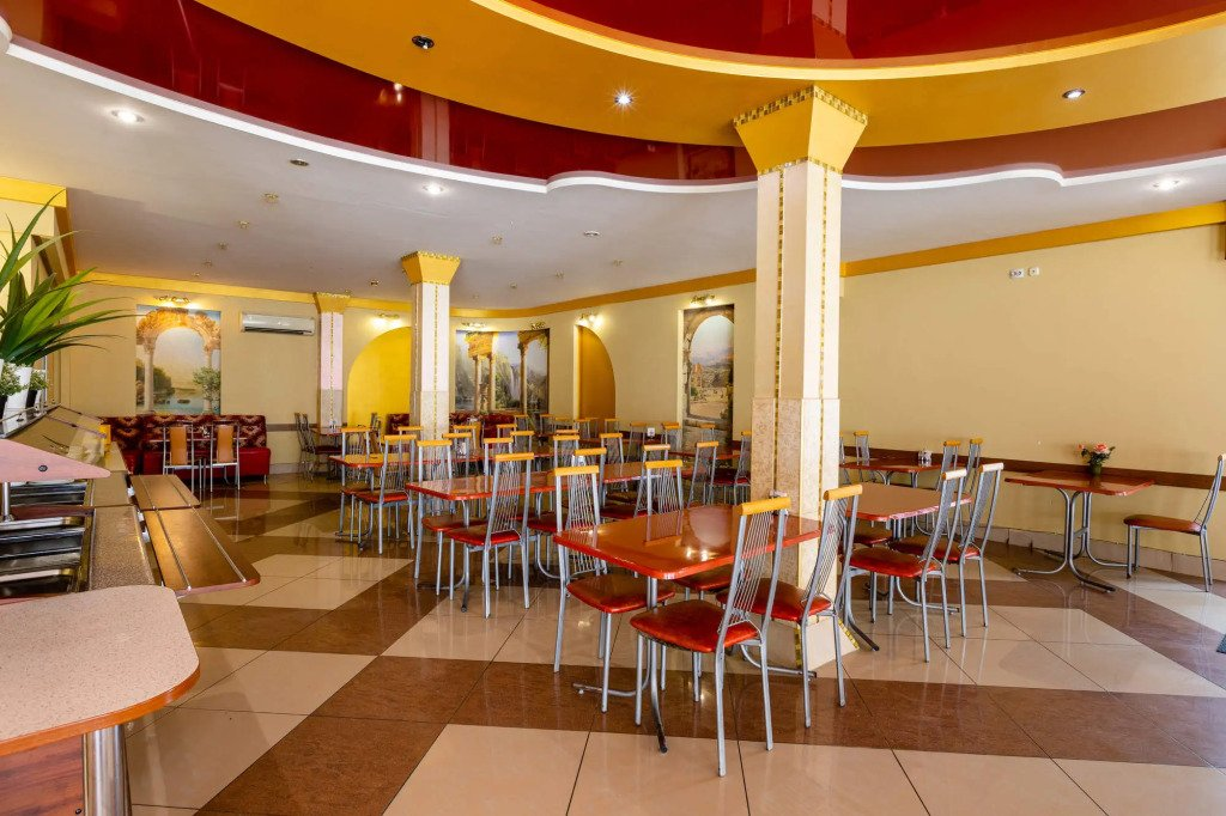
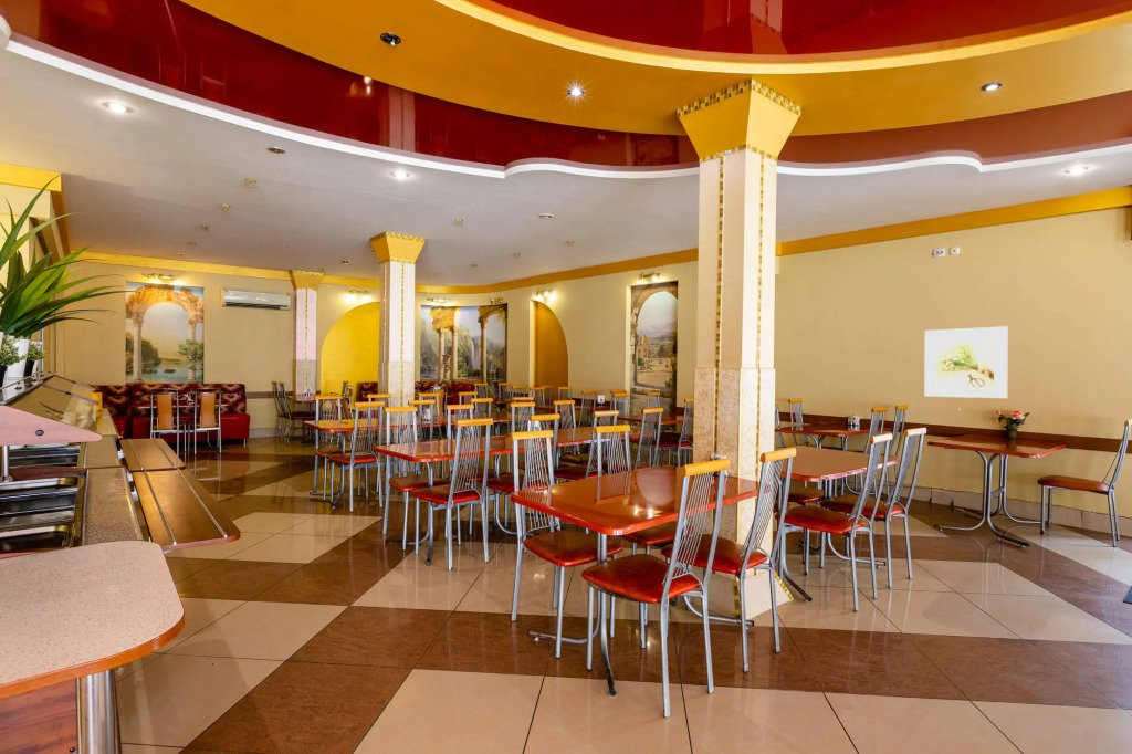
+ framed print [924,325,1009,399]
